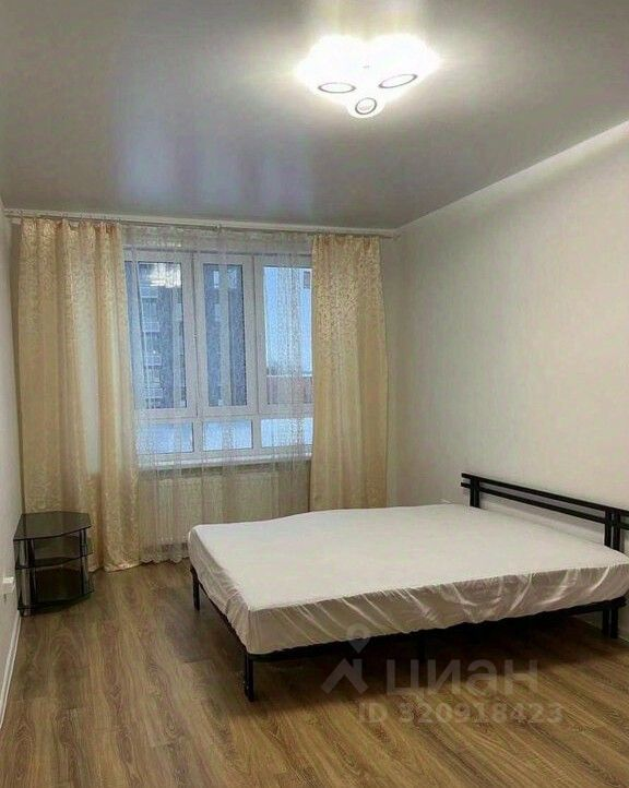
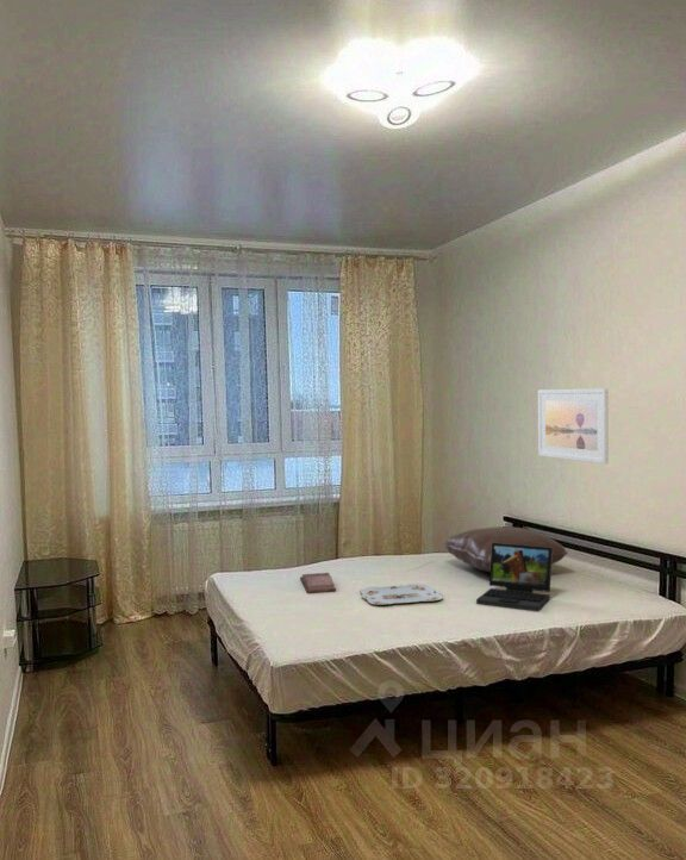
+ hardback book [299,572,337,594]
+ laptop [475,543,553,612]
+ pillow [443,525,569,573]
+ serving tray [360,582,444,606]
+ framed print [537,387,610,465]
